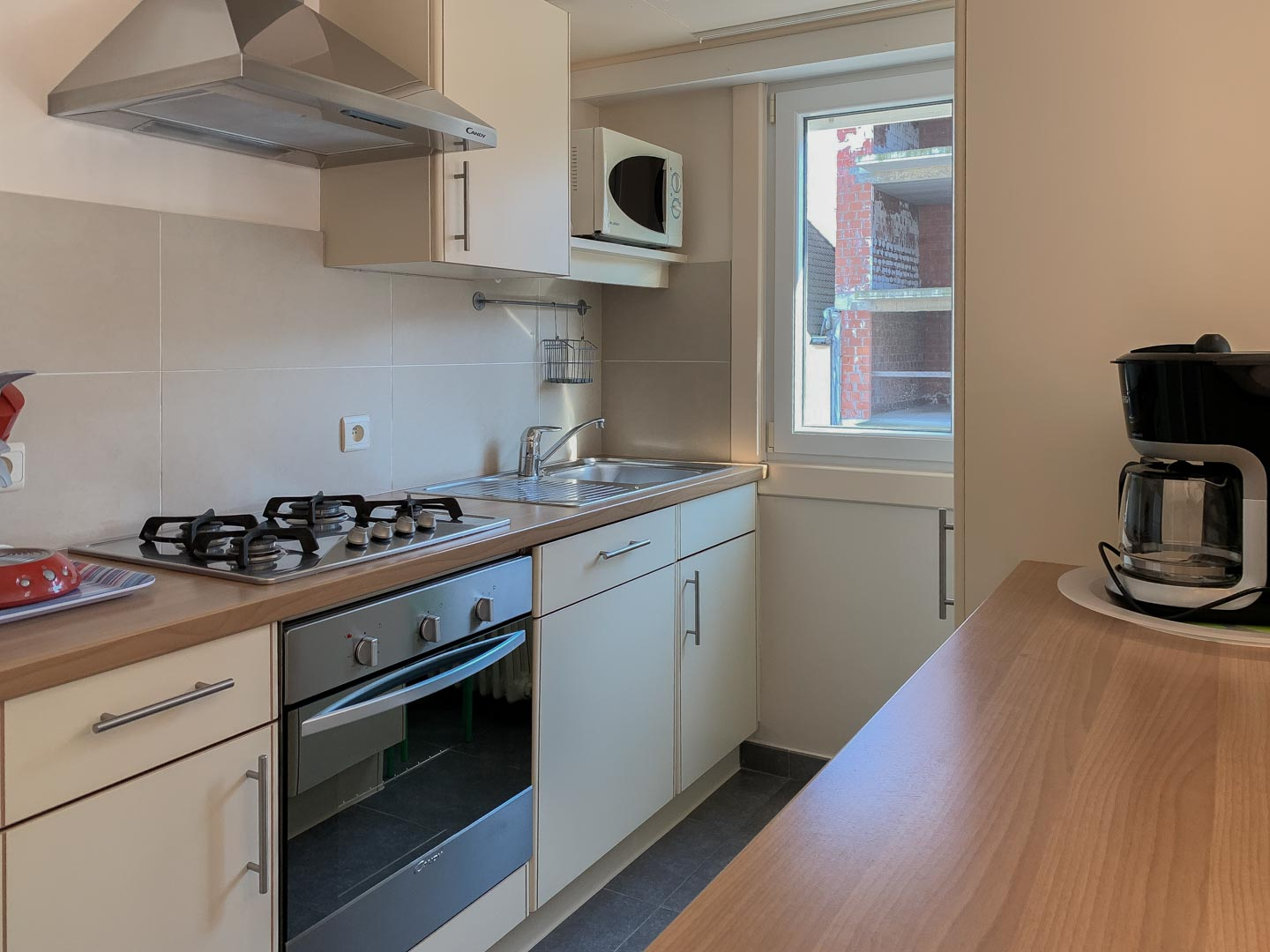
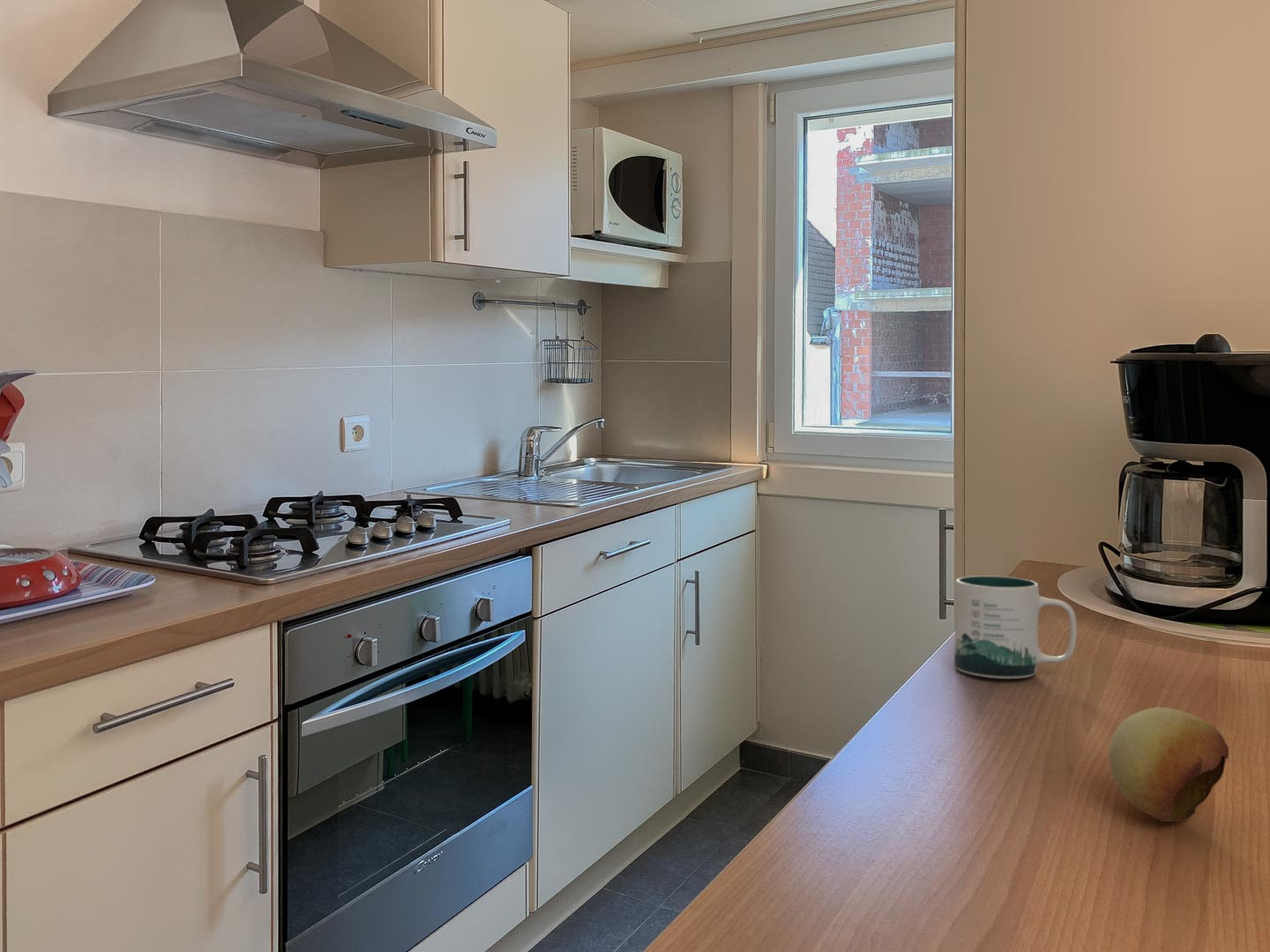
+ fruit [1108,706,1229,822]
+ mug [953,576,1078,680]
